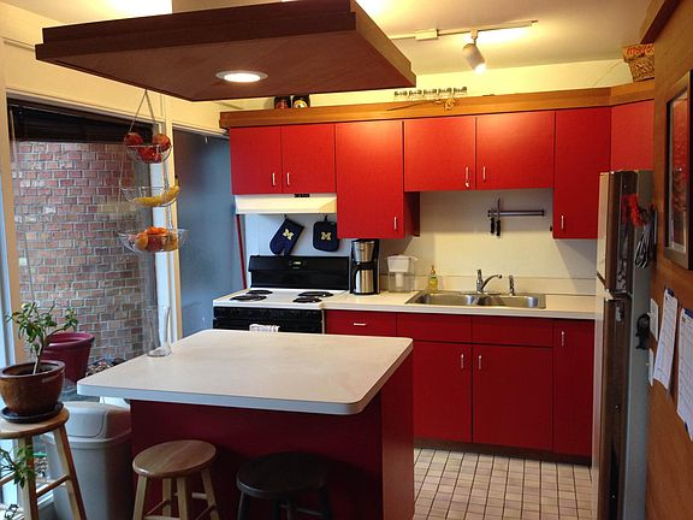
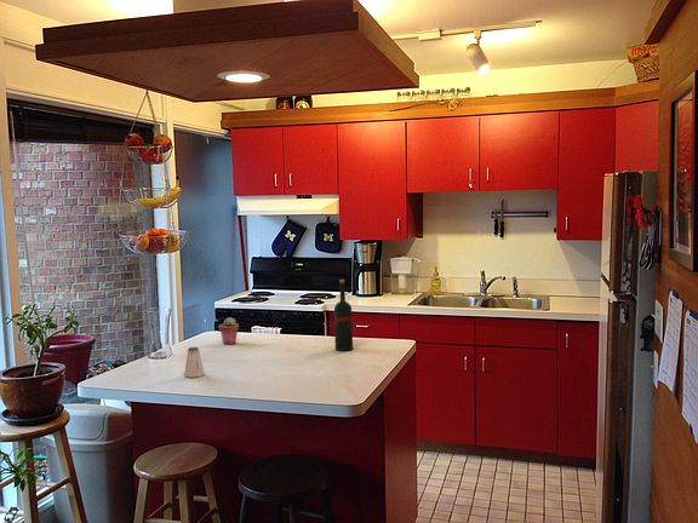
+ potted succulent [218,316,240,345]
+ wine bottle [331,278,354,352]
+ saltshaker [183,346,206,379]
